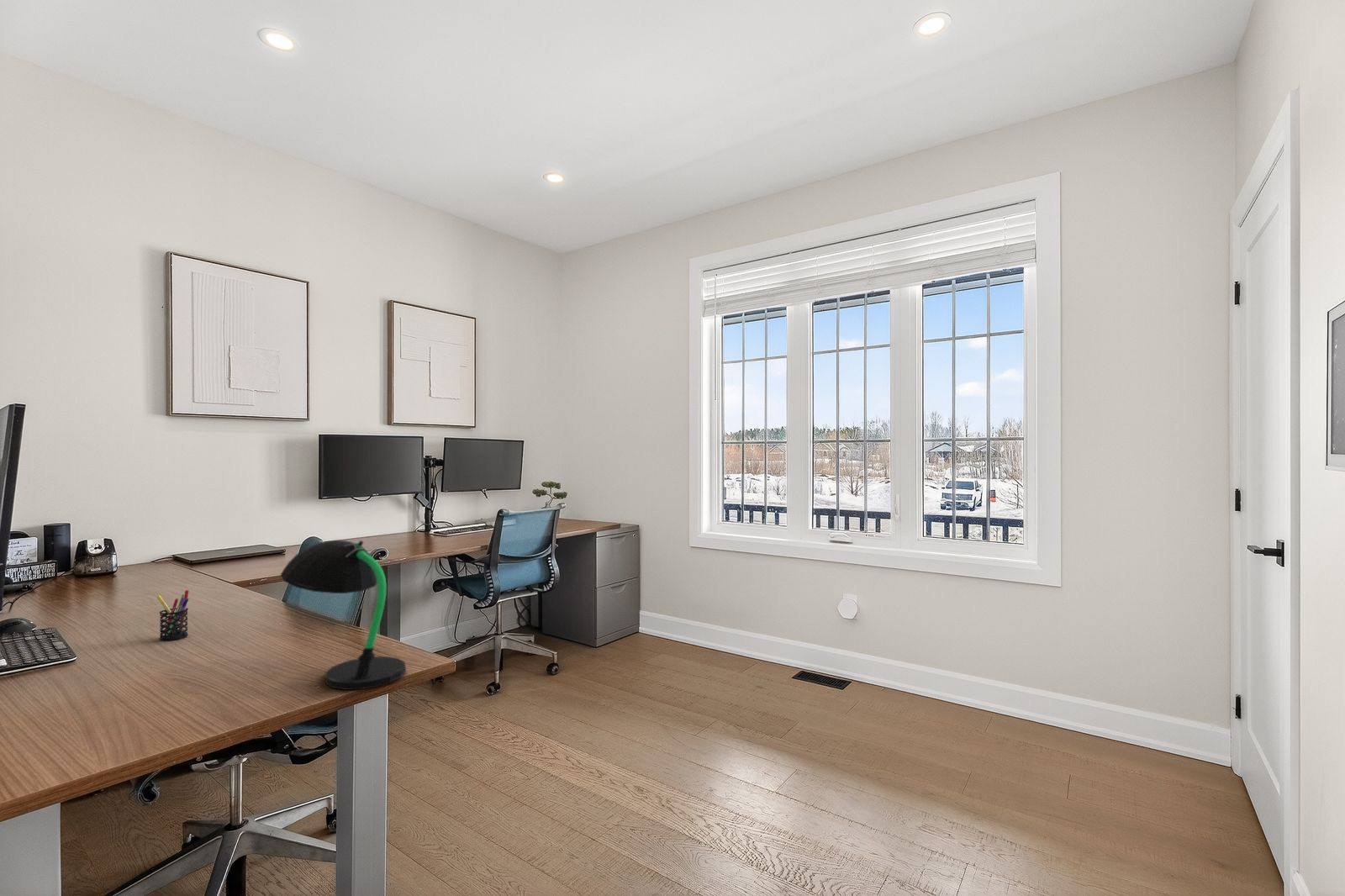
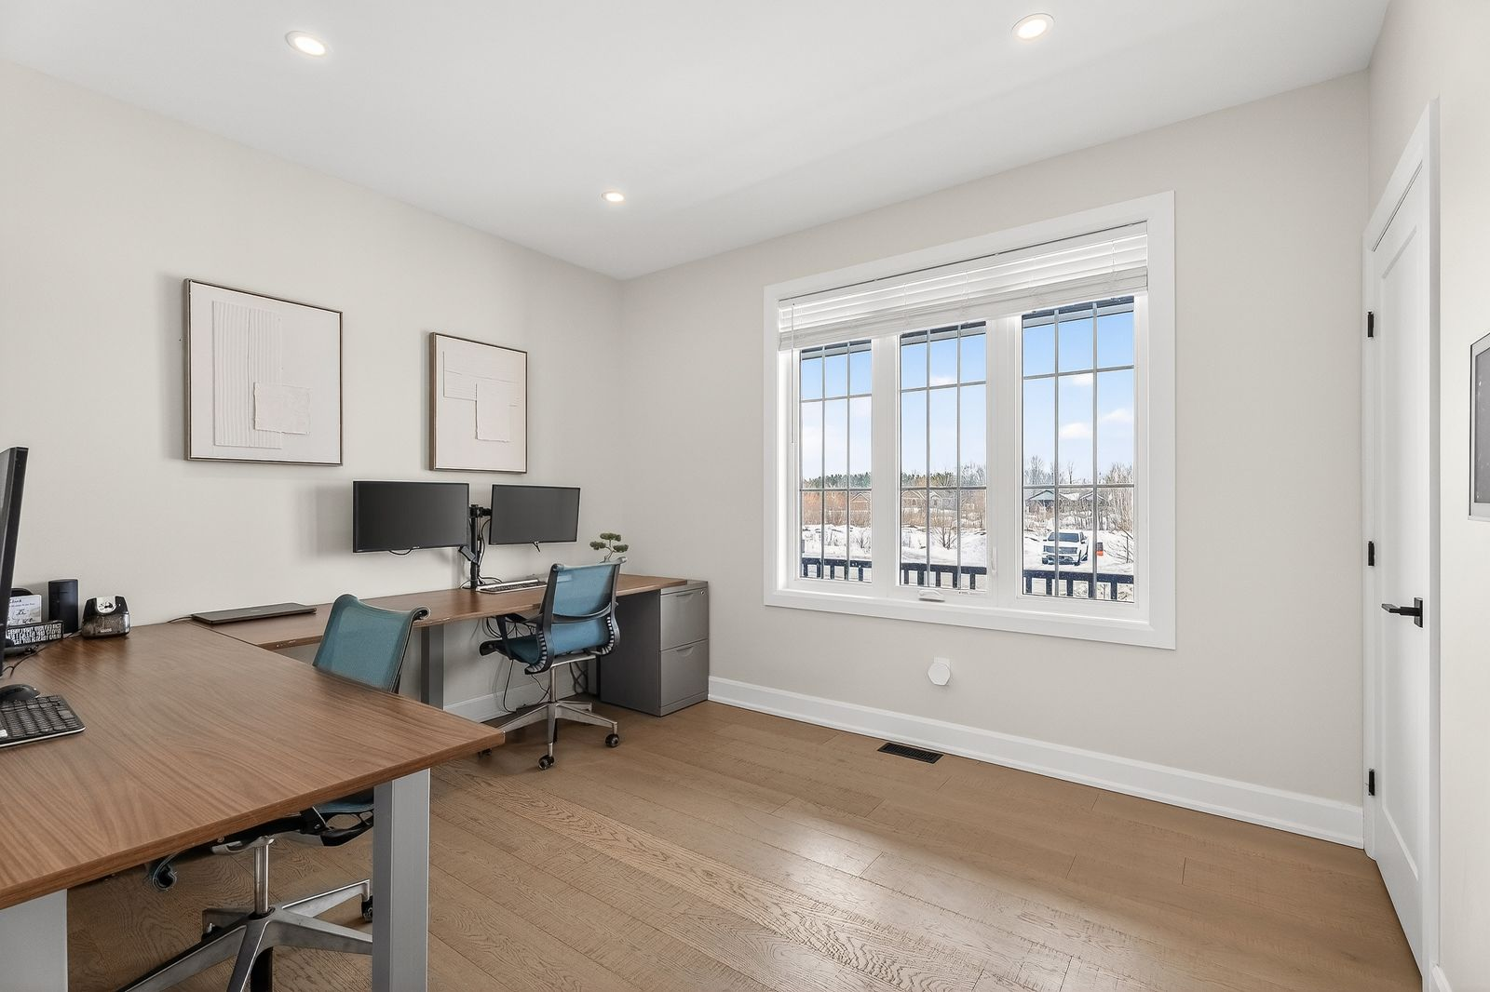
- desk lamp [280,540,407,691]
- pen holder [156,589,189,641]
